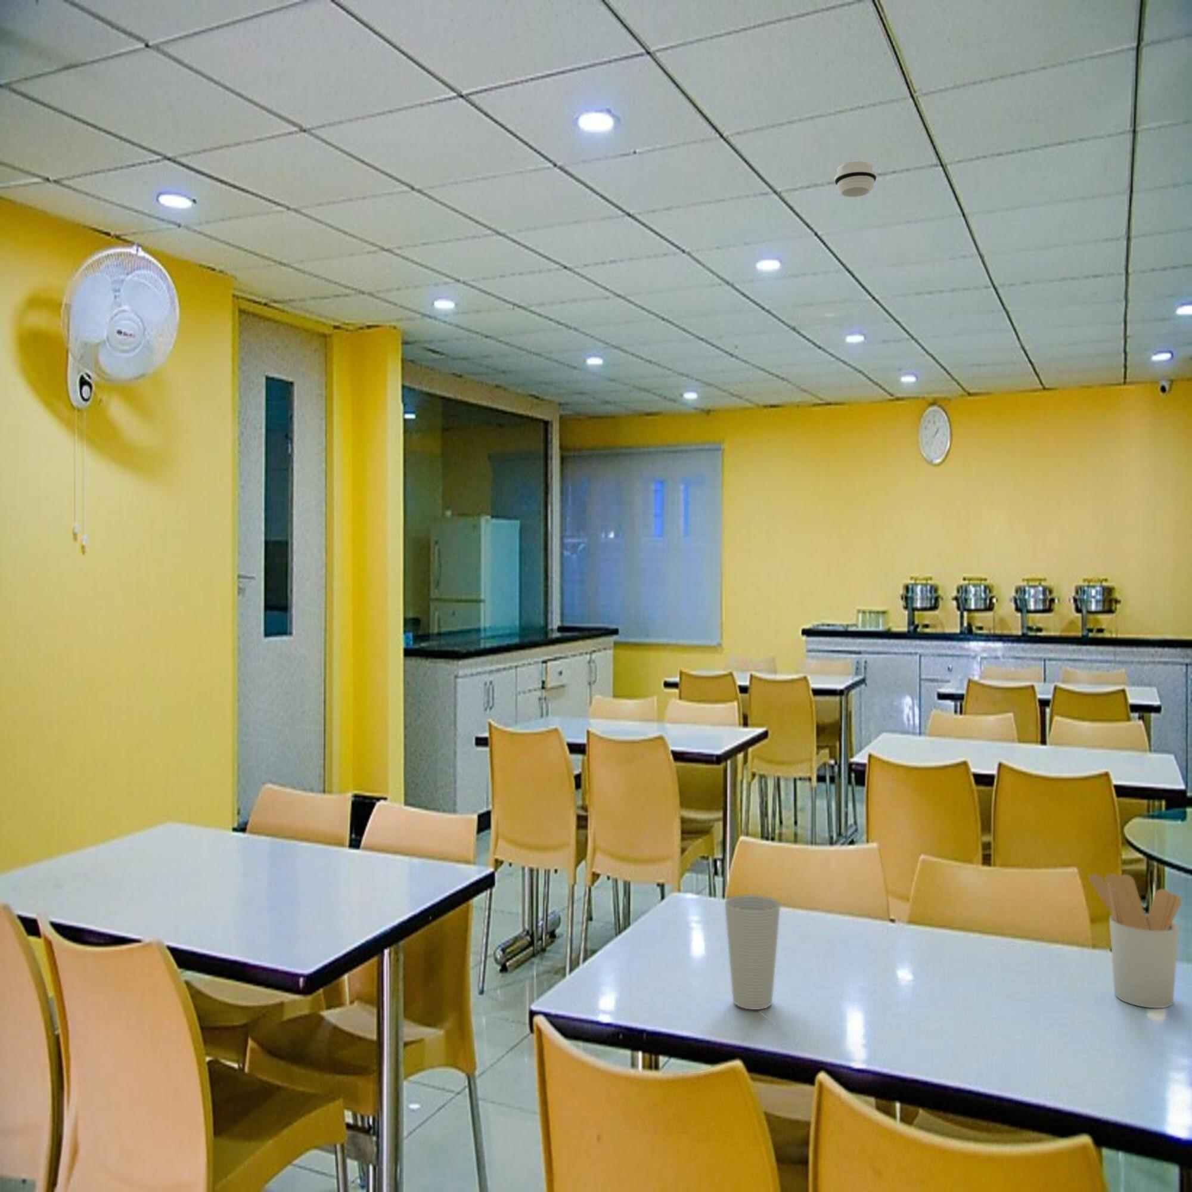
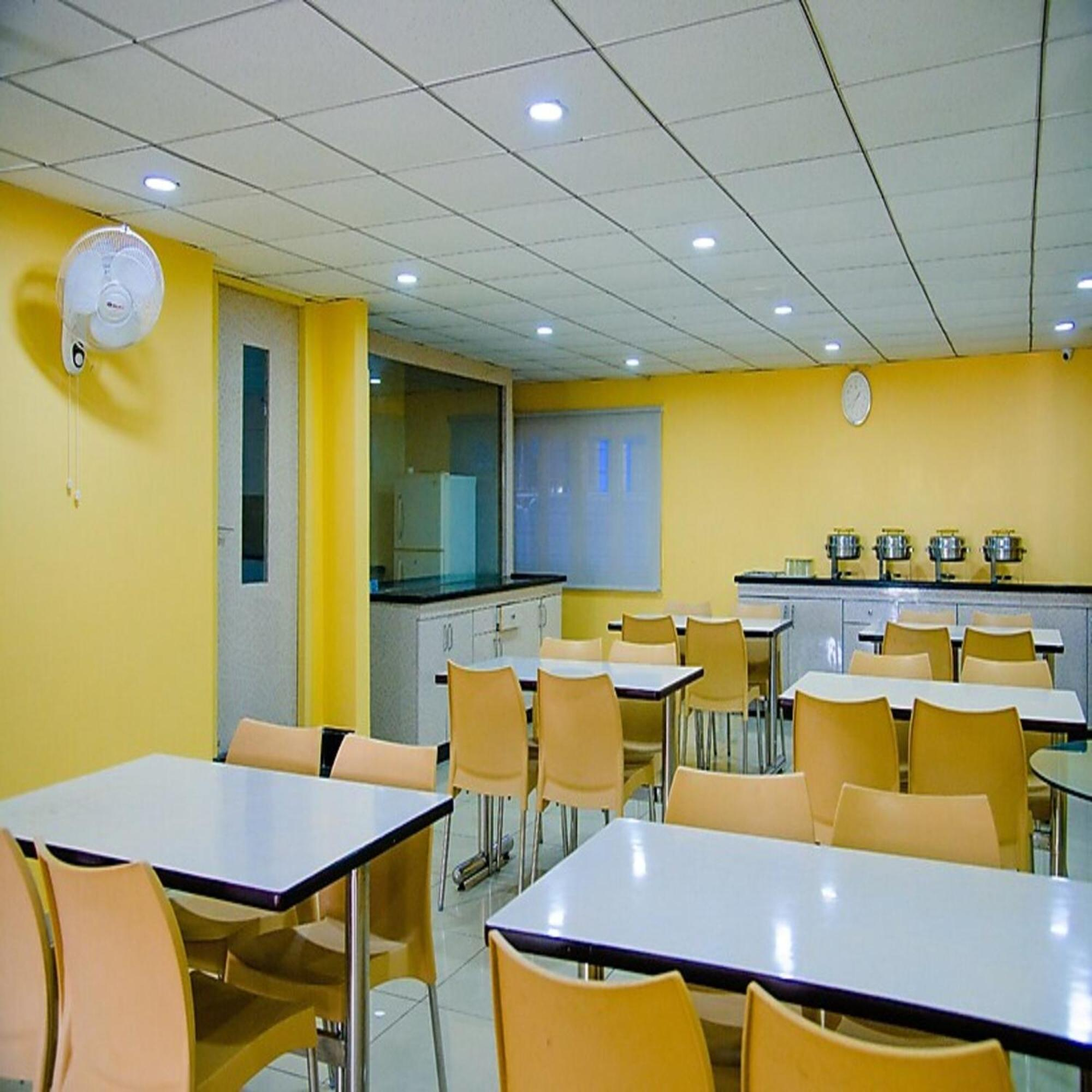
- utensil holder [1088,873,1182,1009]
- cup [724,894,780,1010]
- smoke detector [834,160,878,198]
